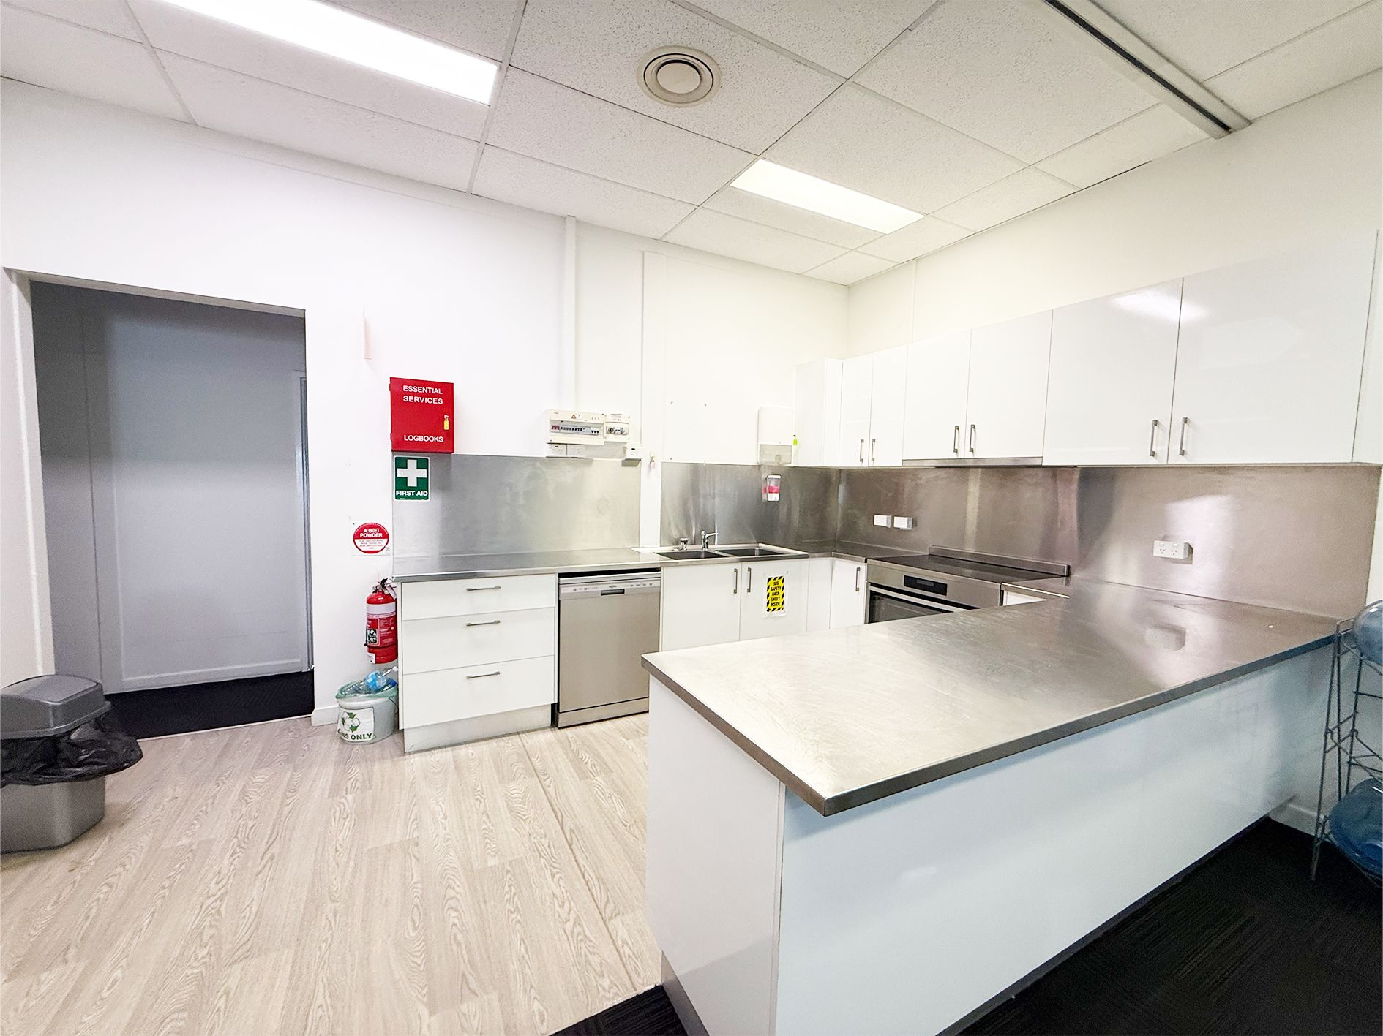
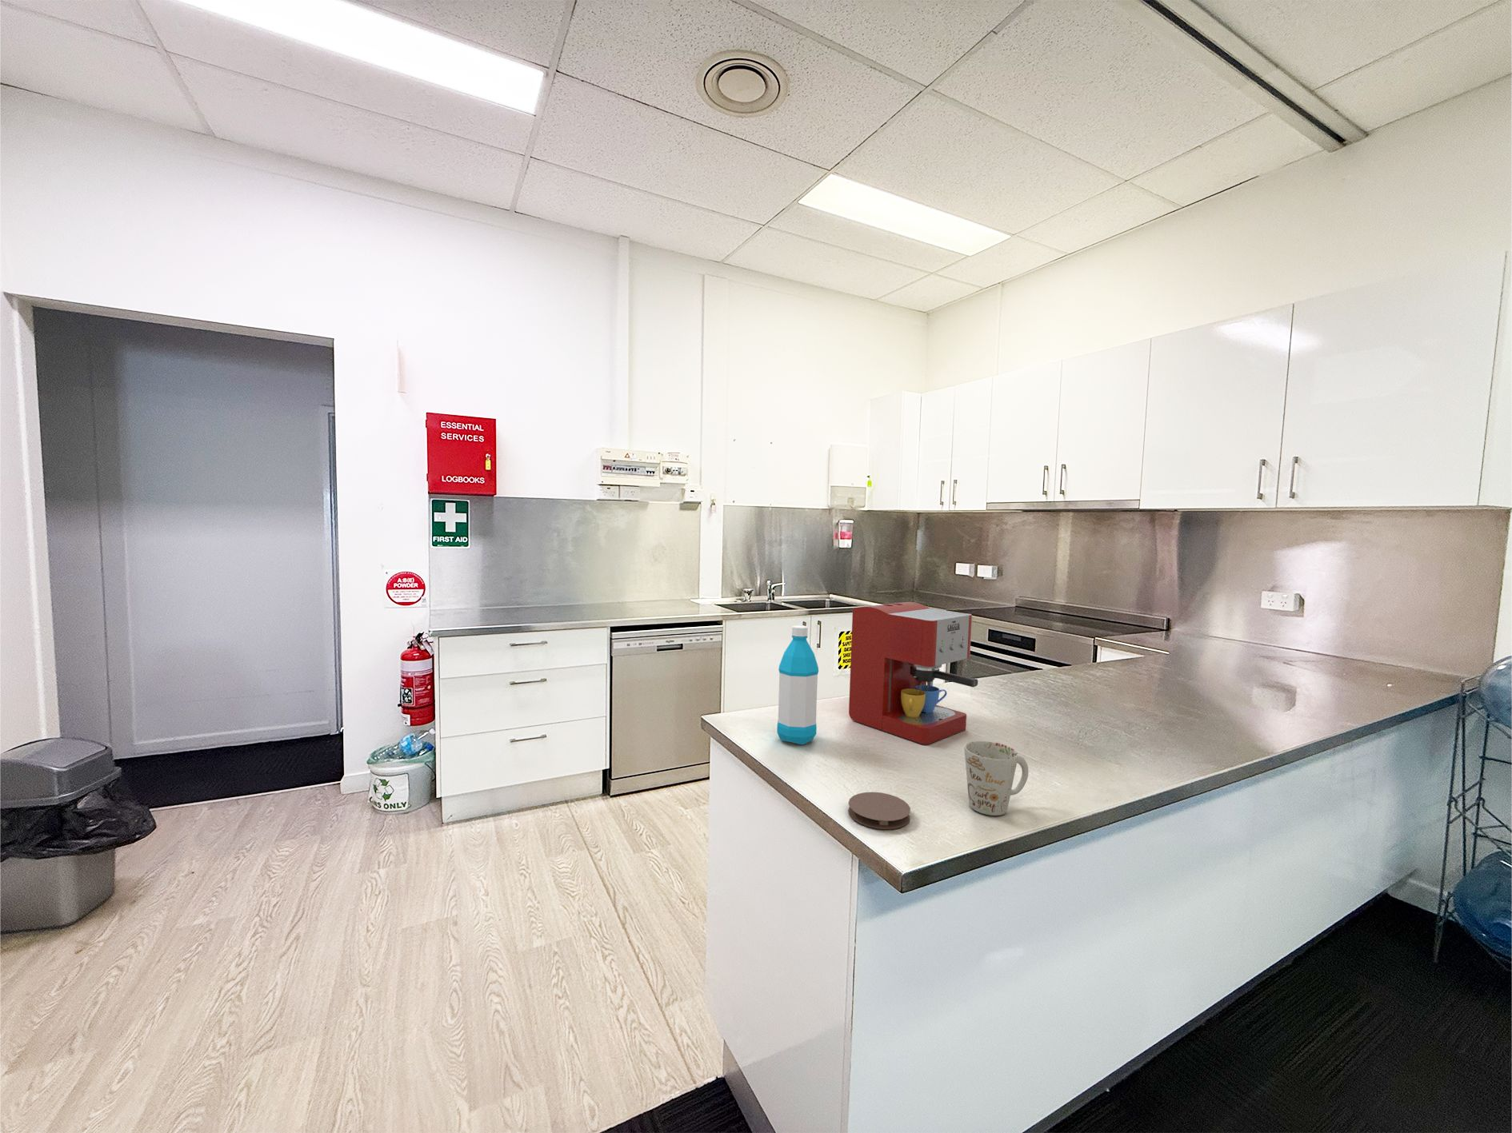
+ coaster [848,791,911,830]
+ water bottle [776,625,819,745]
+ coffee maker [848,601,979,745]
+ mug [964,740,1029,816]
